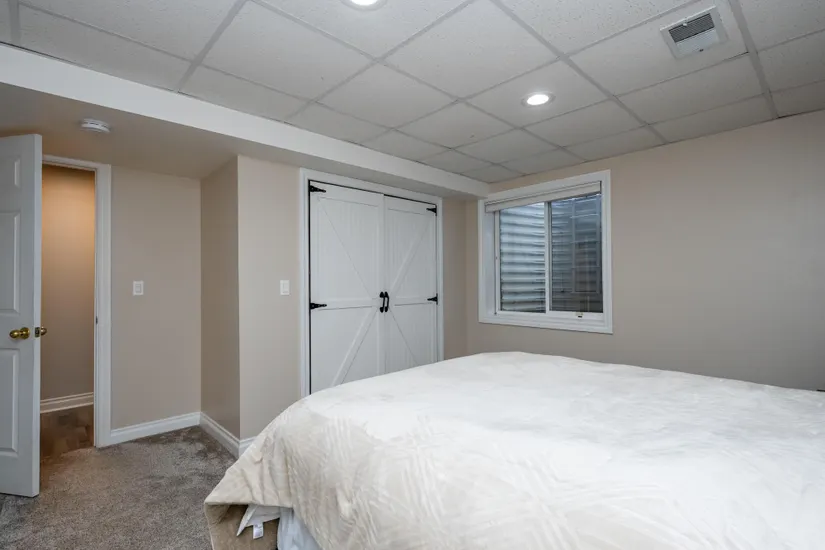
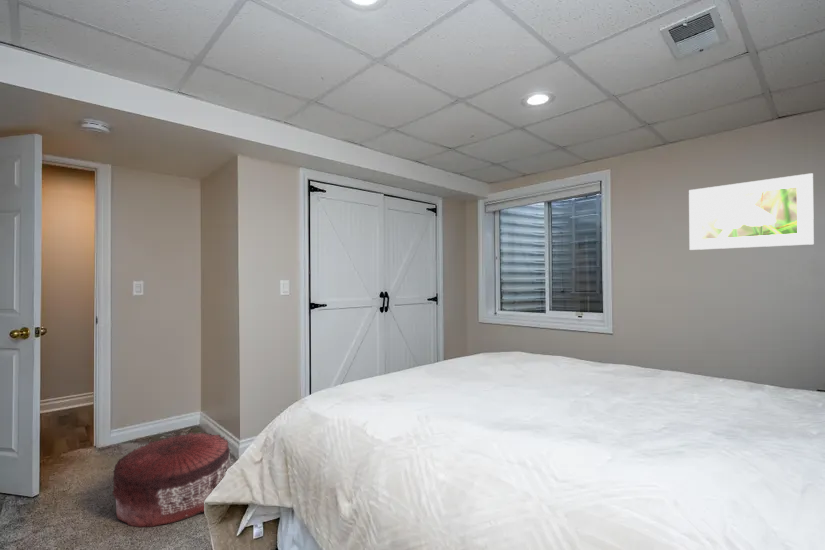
+ pouf [112,431,231,528]
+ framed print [688,172,815,251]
